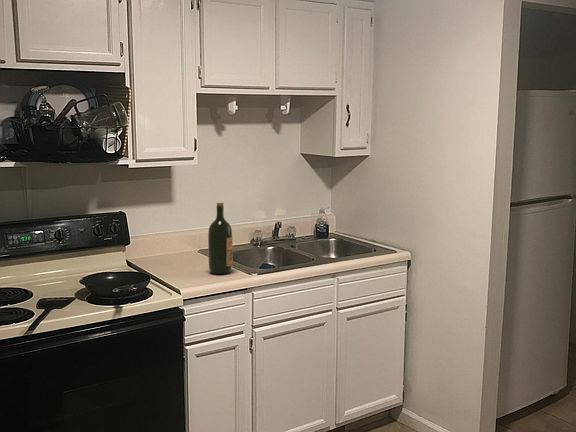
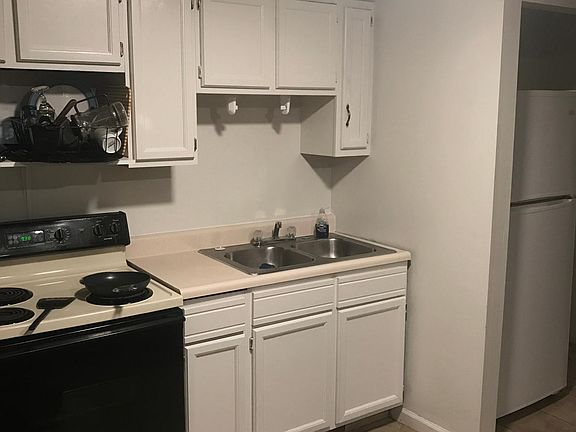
- wine bottle [207,202,233,275]
